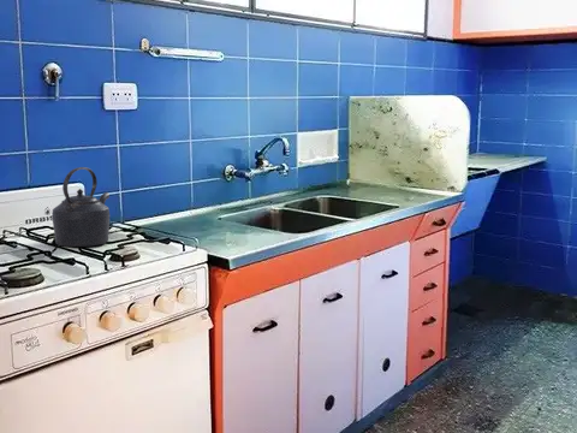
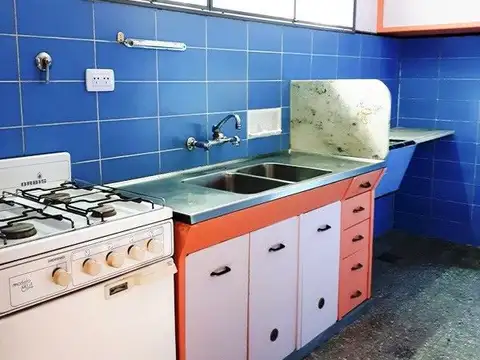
- kettle [50,166,111,248]
